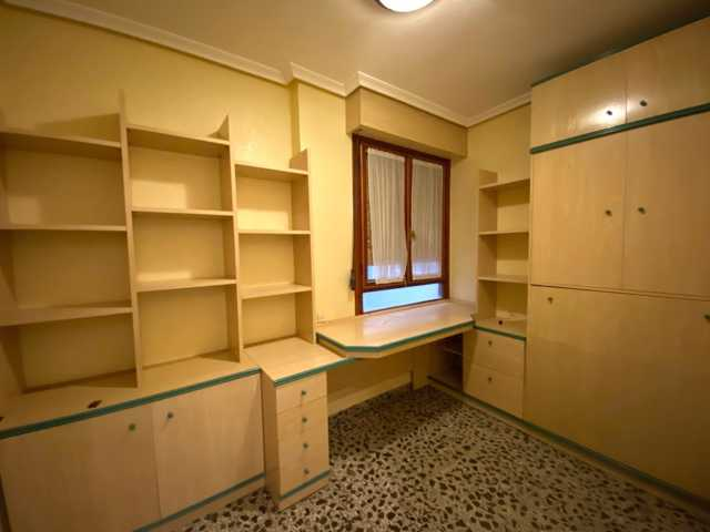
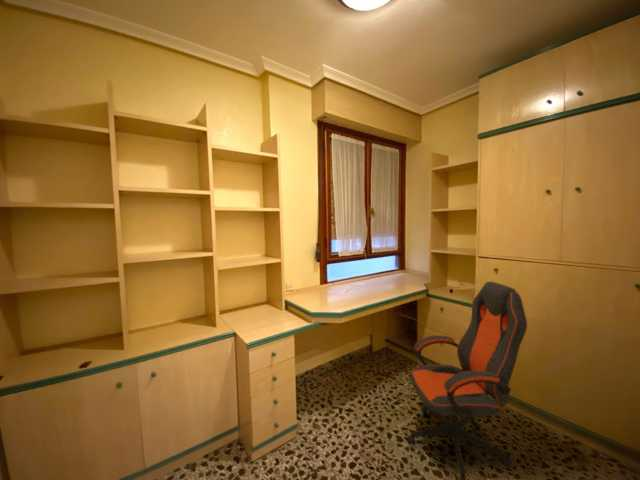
+ office chair [406,281,528,480]
